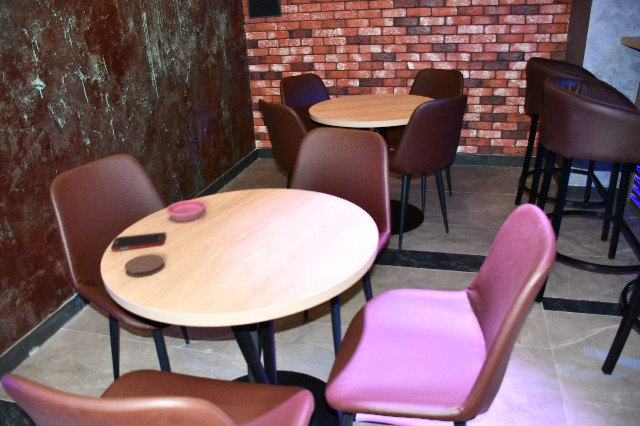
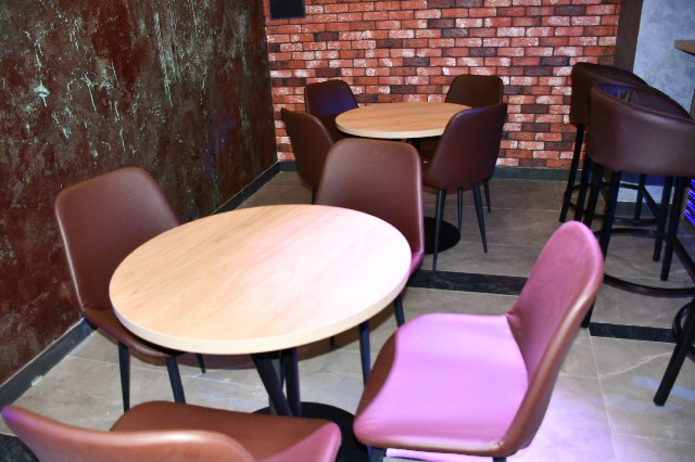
- saucer [166,199,207,222]
- cell phone [110,232,167,251]
- coaster [124,254,166,278]
